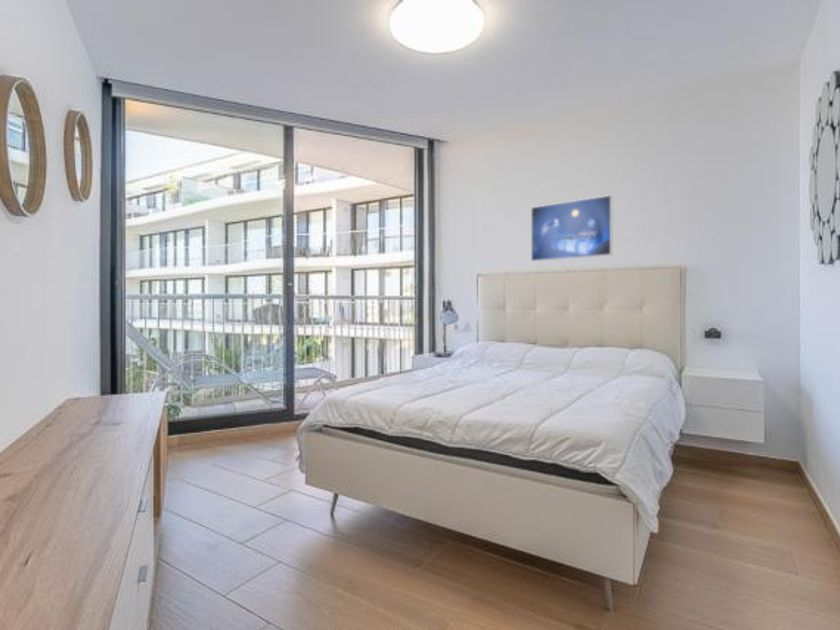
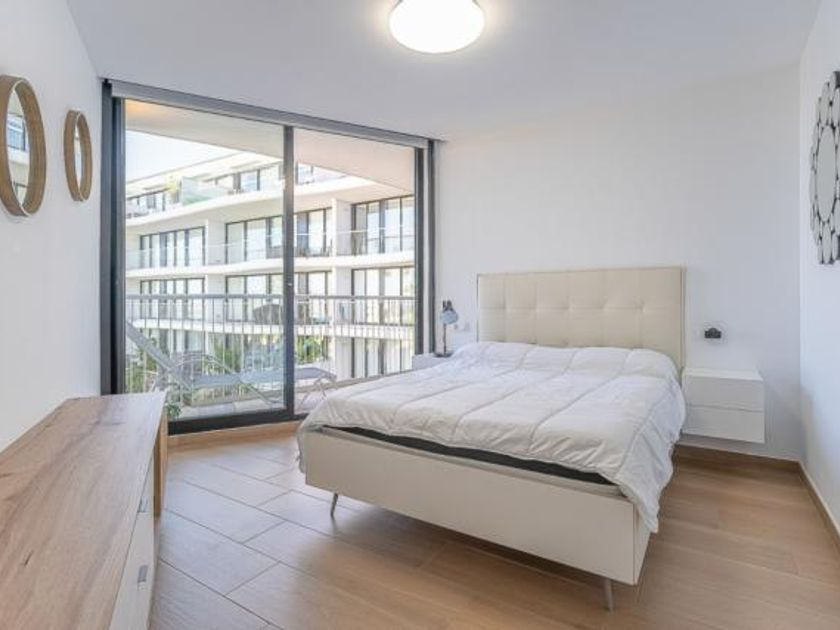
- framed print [530,194,614,262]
